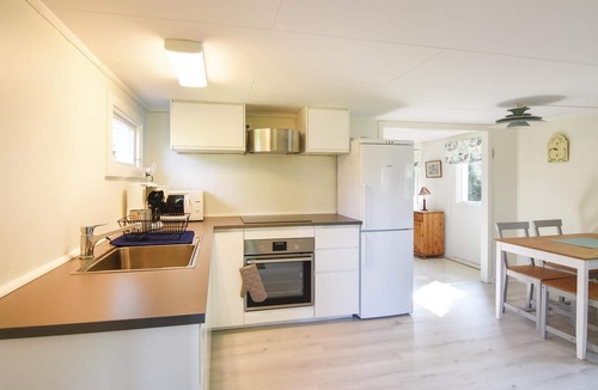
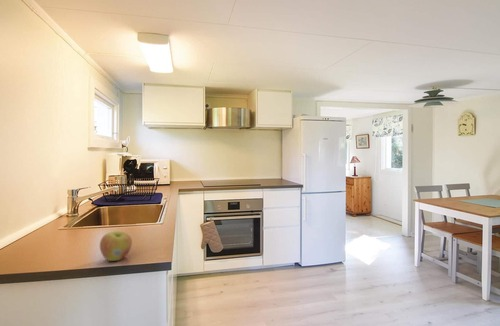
+ apple [99,230,133,262]
